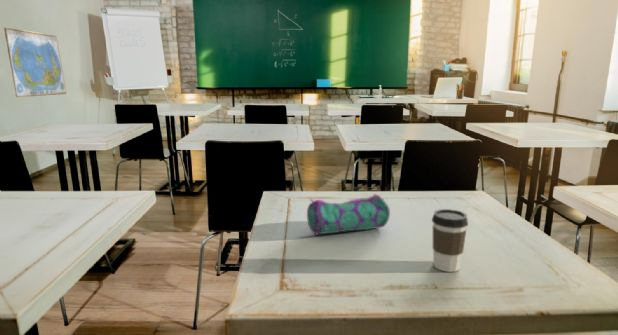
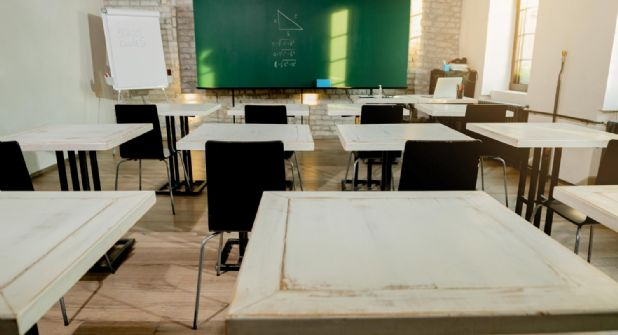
- coffee cup [431,208,469,273]
- world map [3,27,67,98]
- pencil case [306,193,391,236]
